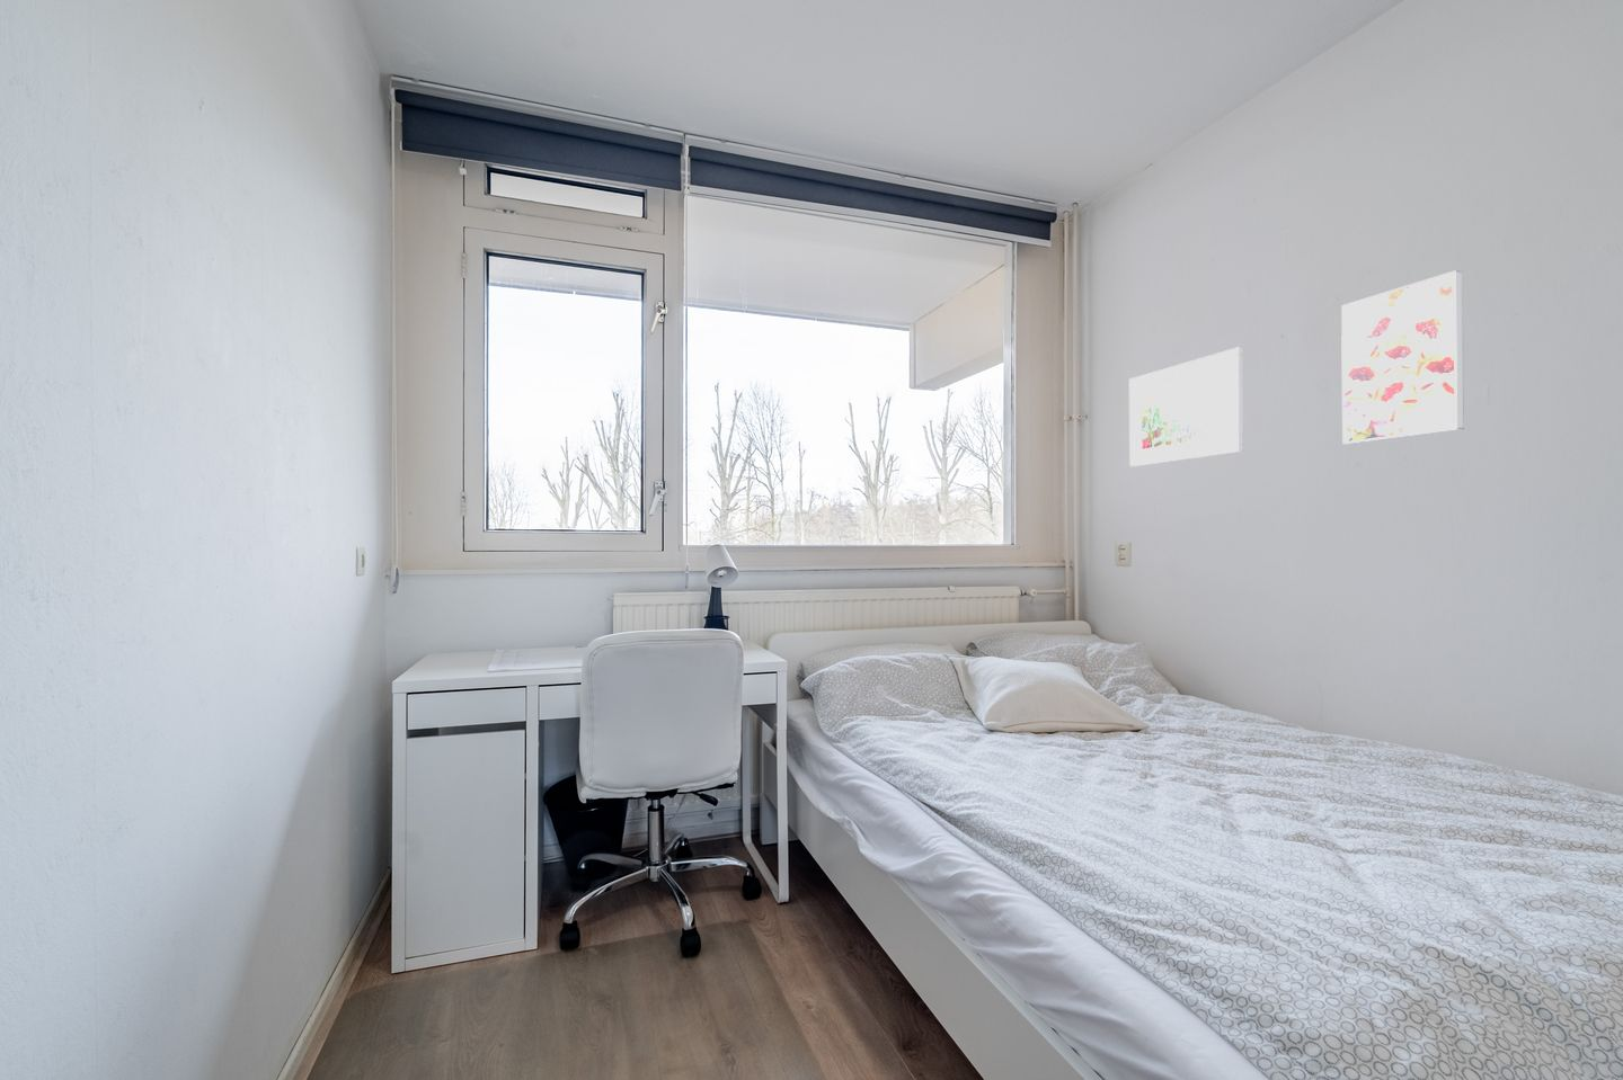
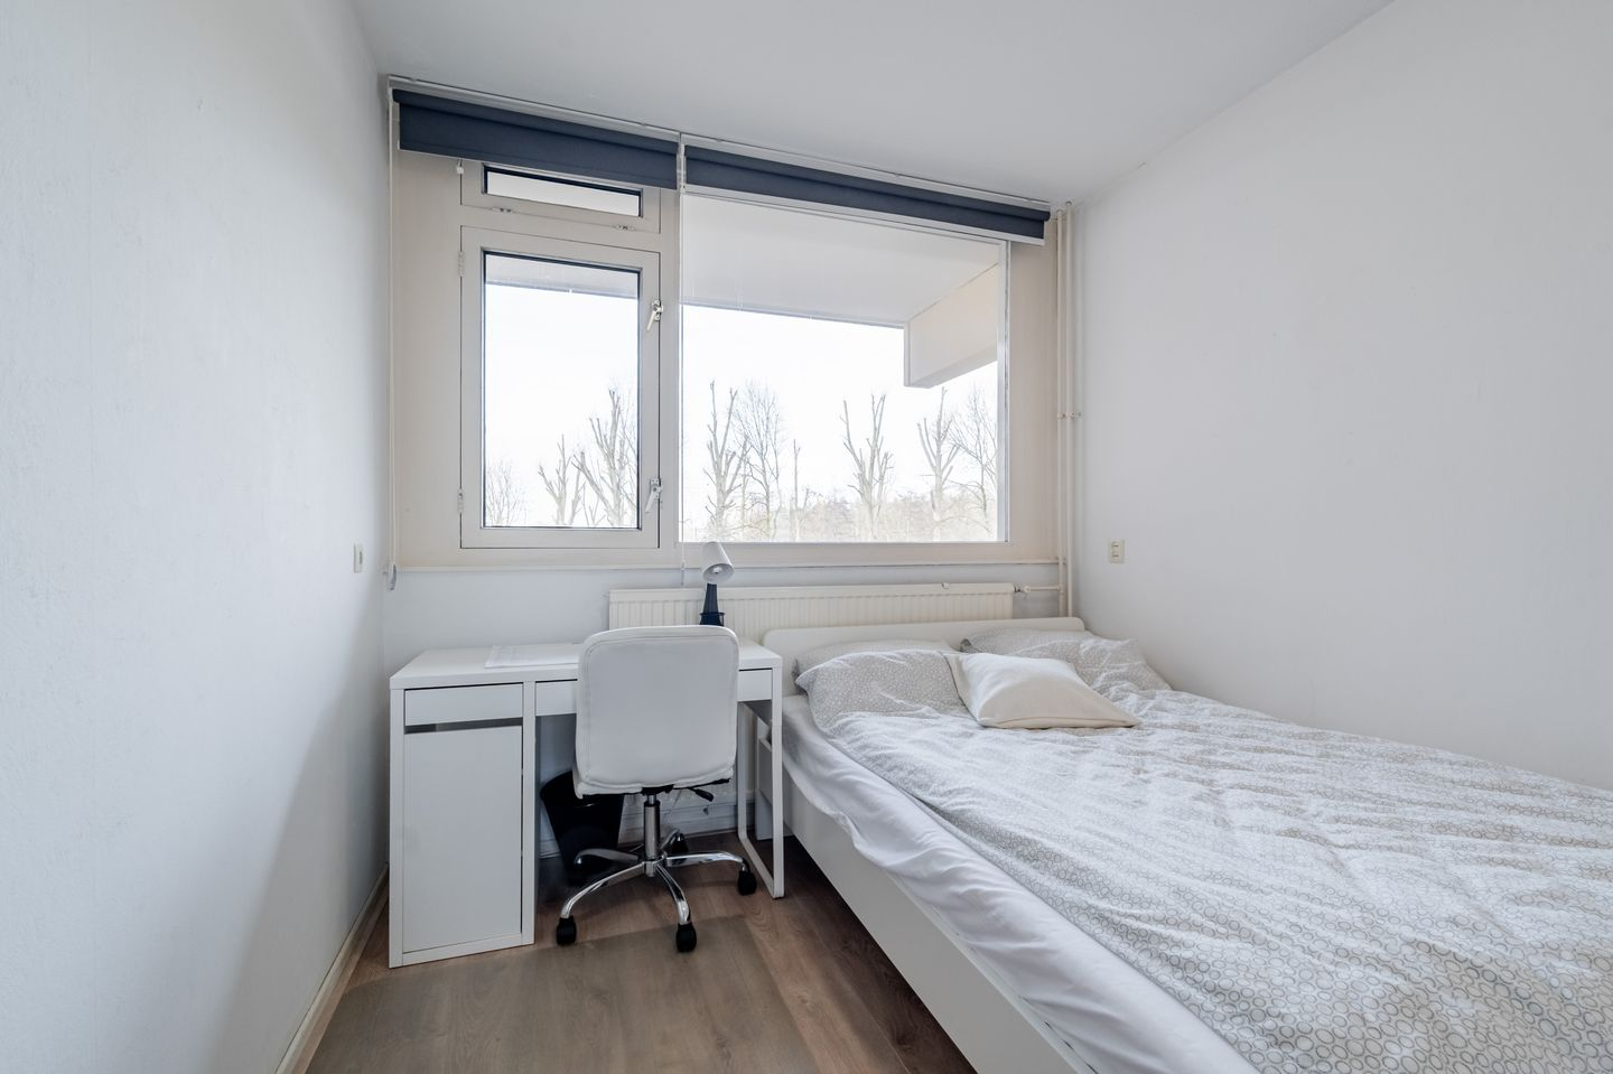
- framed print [1129,347,1244,468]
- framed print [1340,269,1465,445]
